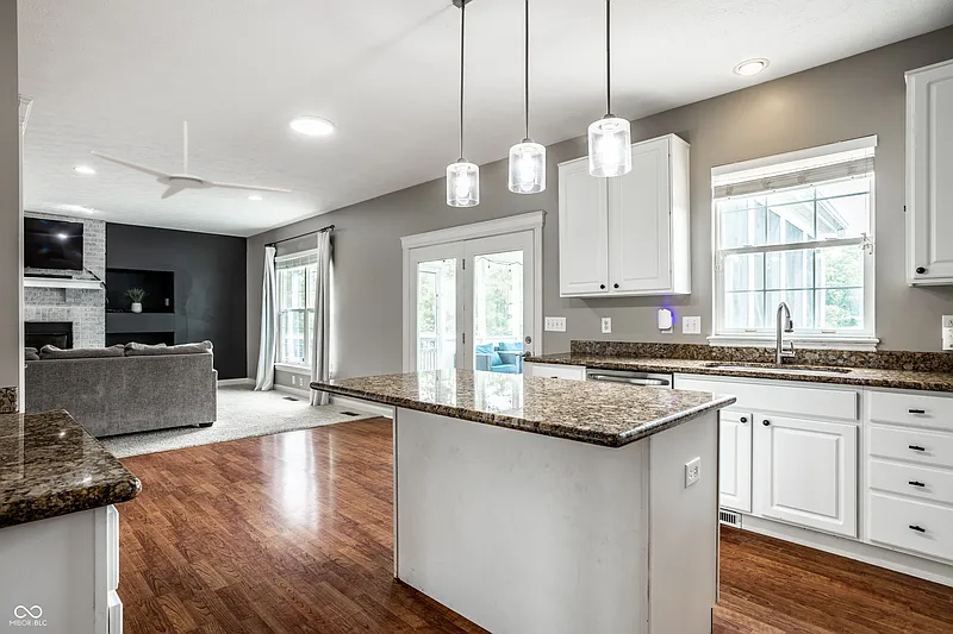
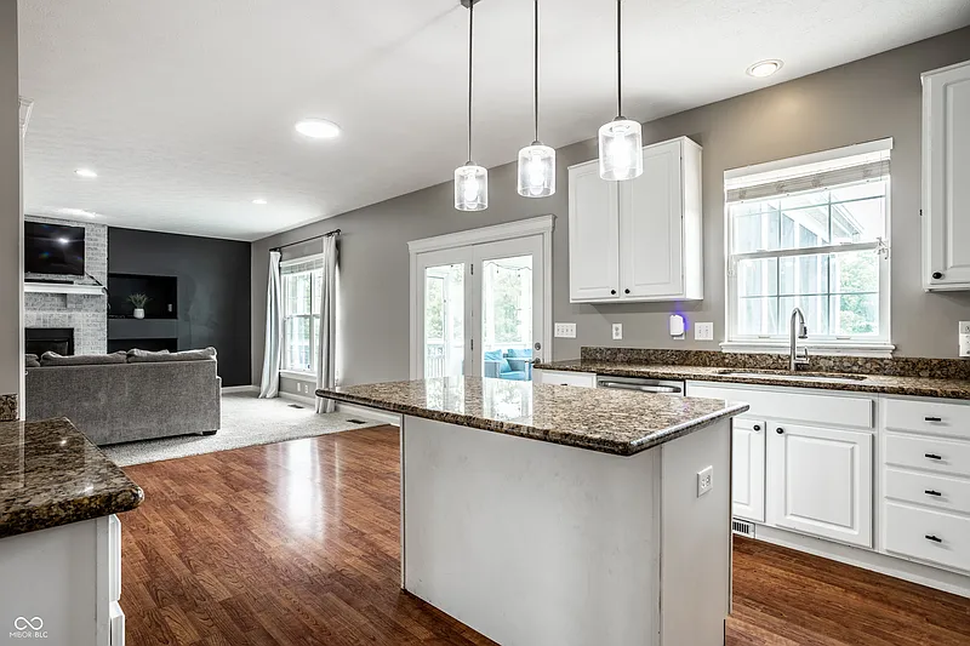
- ceiling fan [91,120,293,200]
